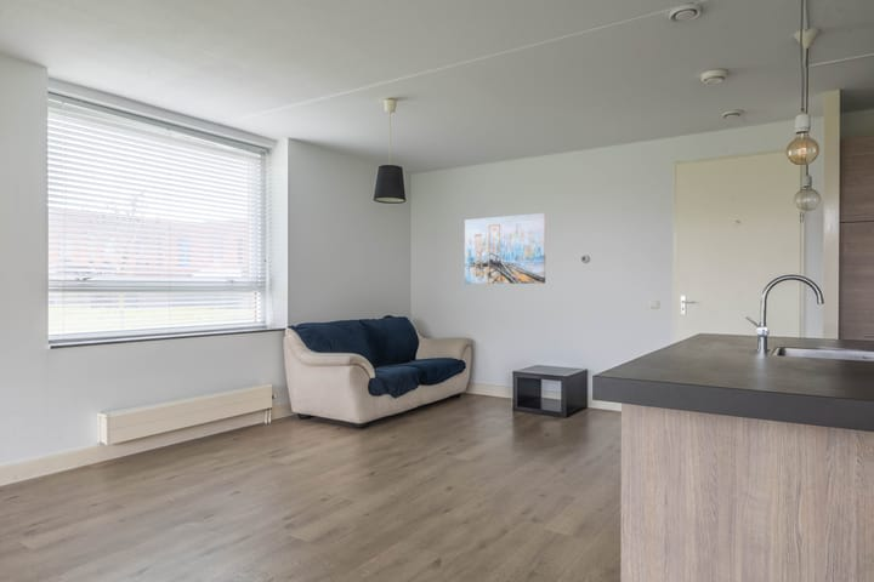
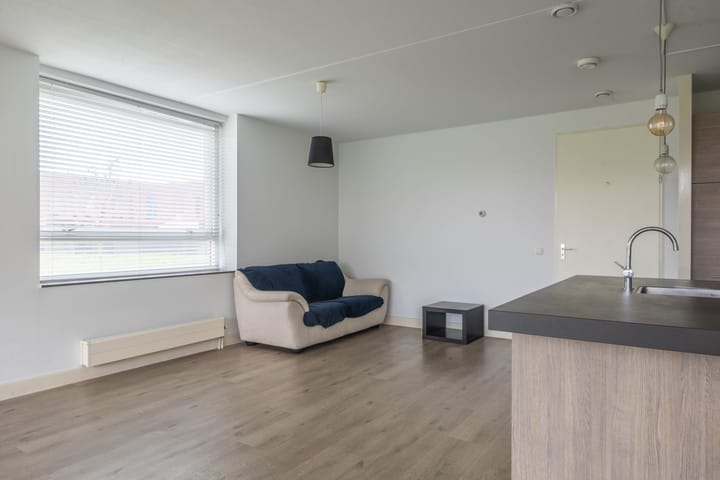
- wall art [464,212,546,285]
